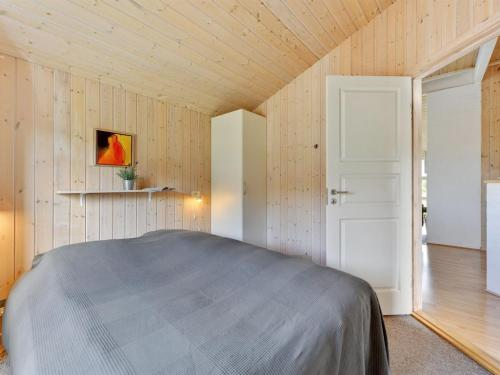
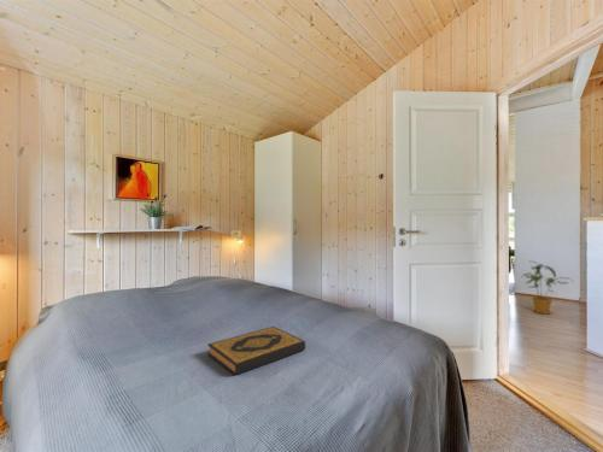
+ house plant [521,259,573,316]
+ hardback book [206,325,306,376]
